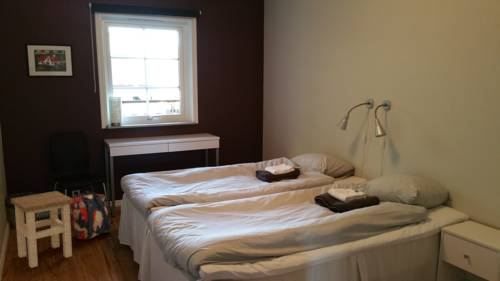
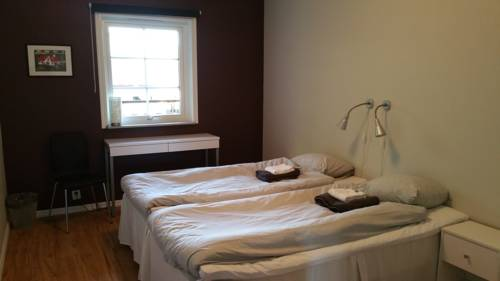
- backpack [69,190,114,241]
- stool [10,190,74,269]
